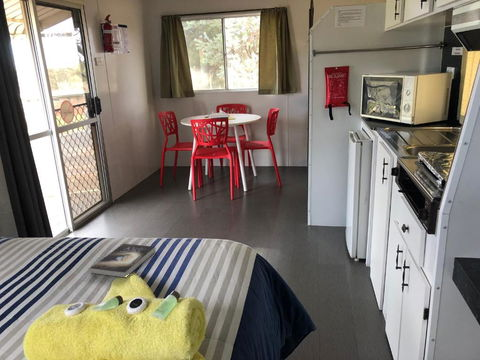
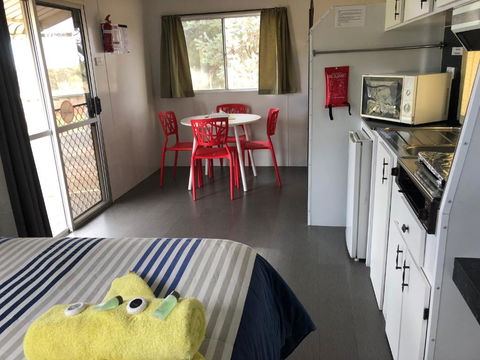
- book [89,243,157,278]
